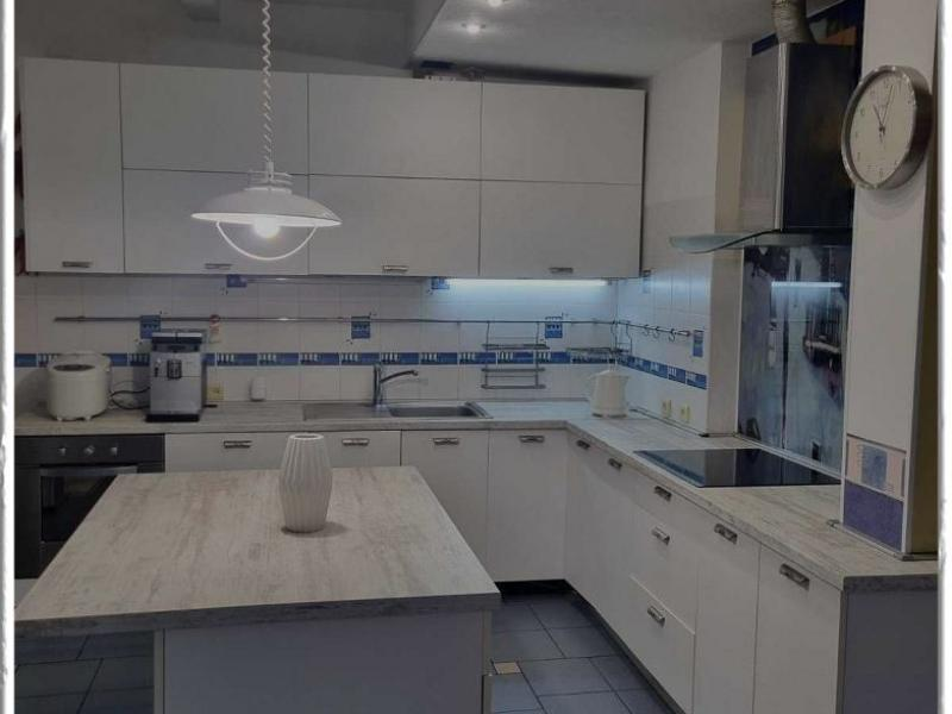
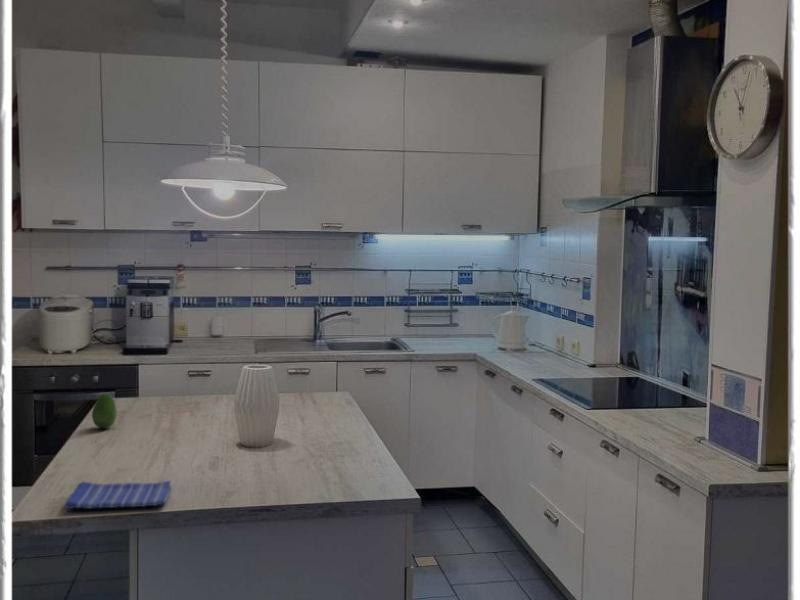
+ fruit [91,392,118,430]
+ dish towel [64,480,172,510]
